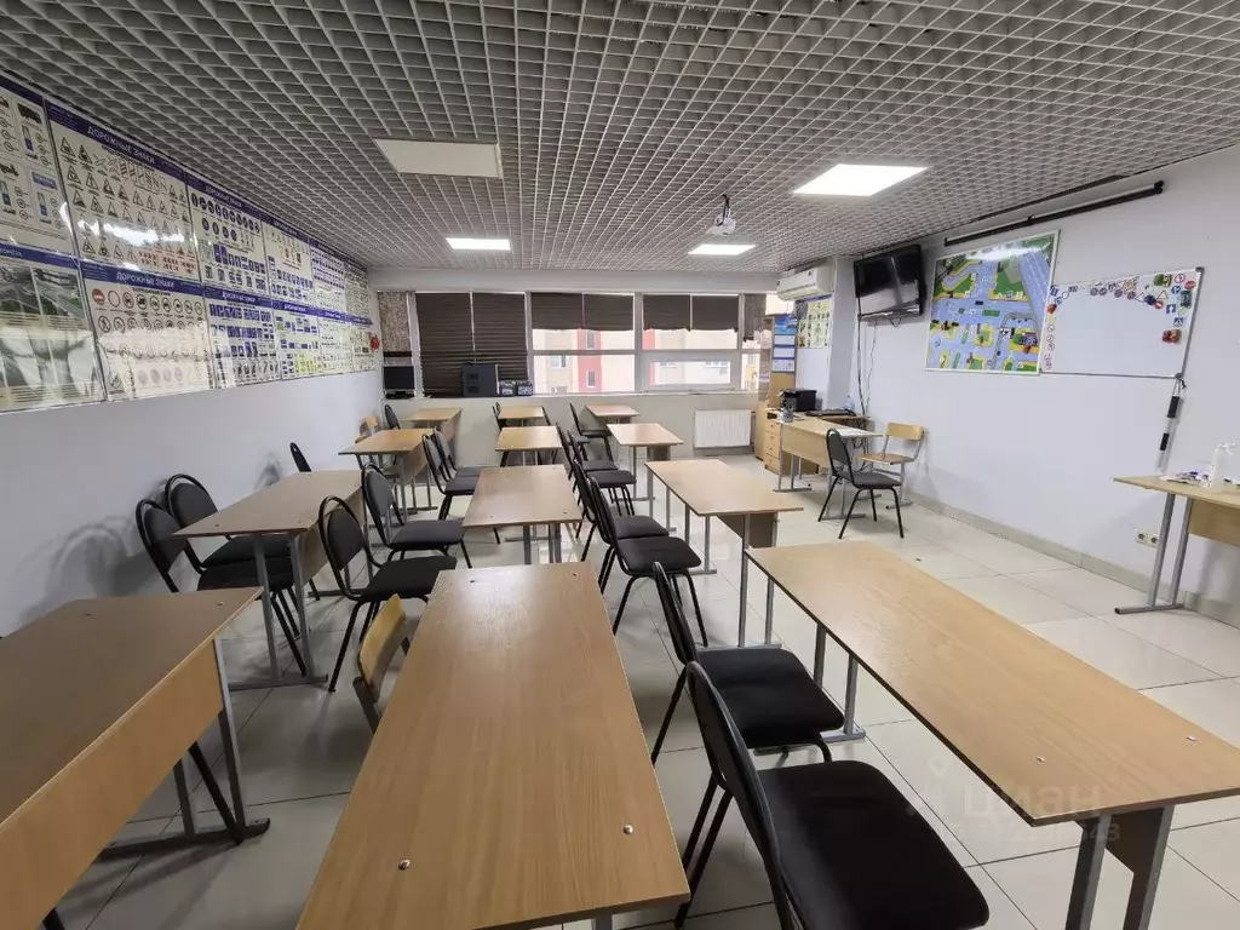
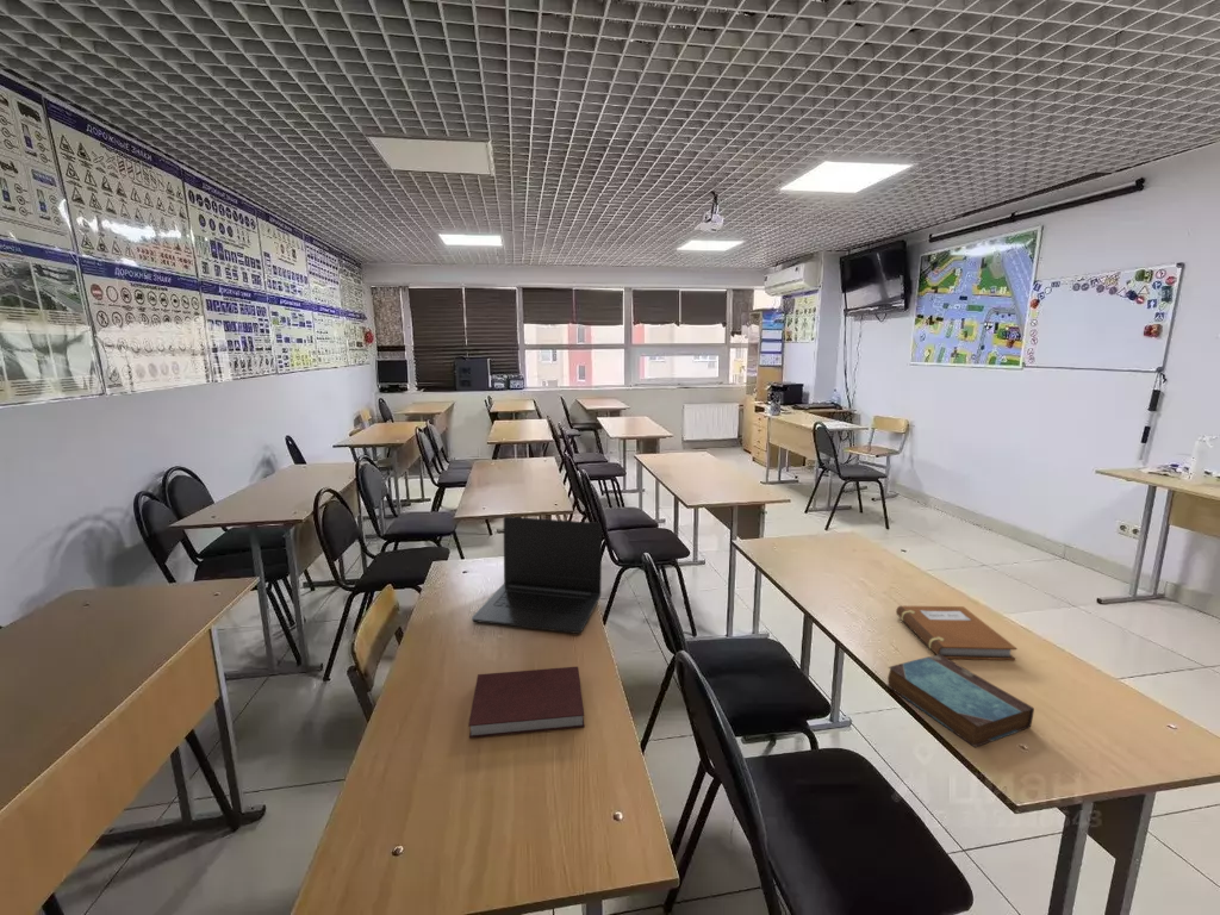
+ book [885,654,1035,748]
+ notebook [895,605,1017,661]
+ laptop [471,516,603,635]
+ notebook [467,666,585,739]
